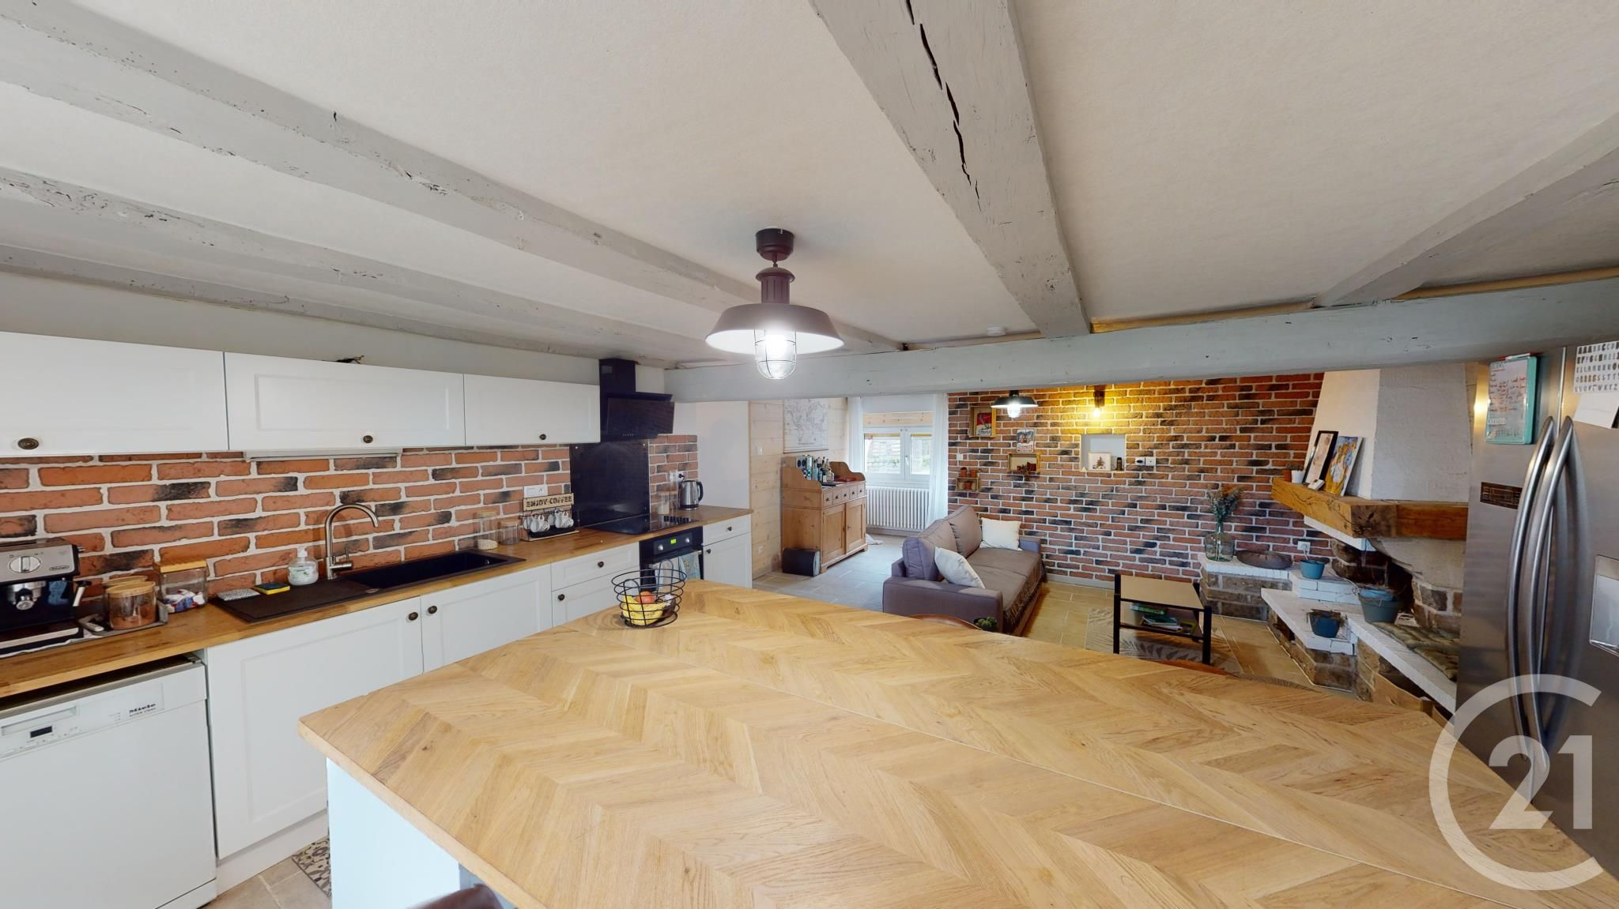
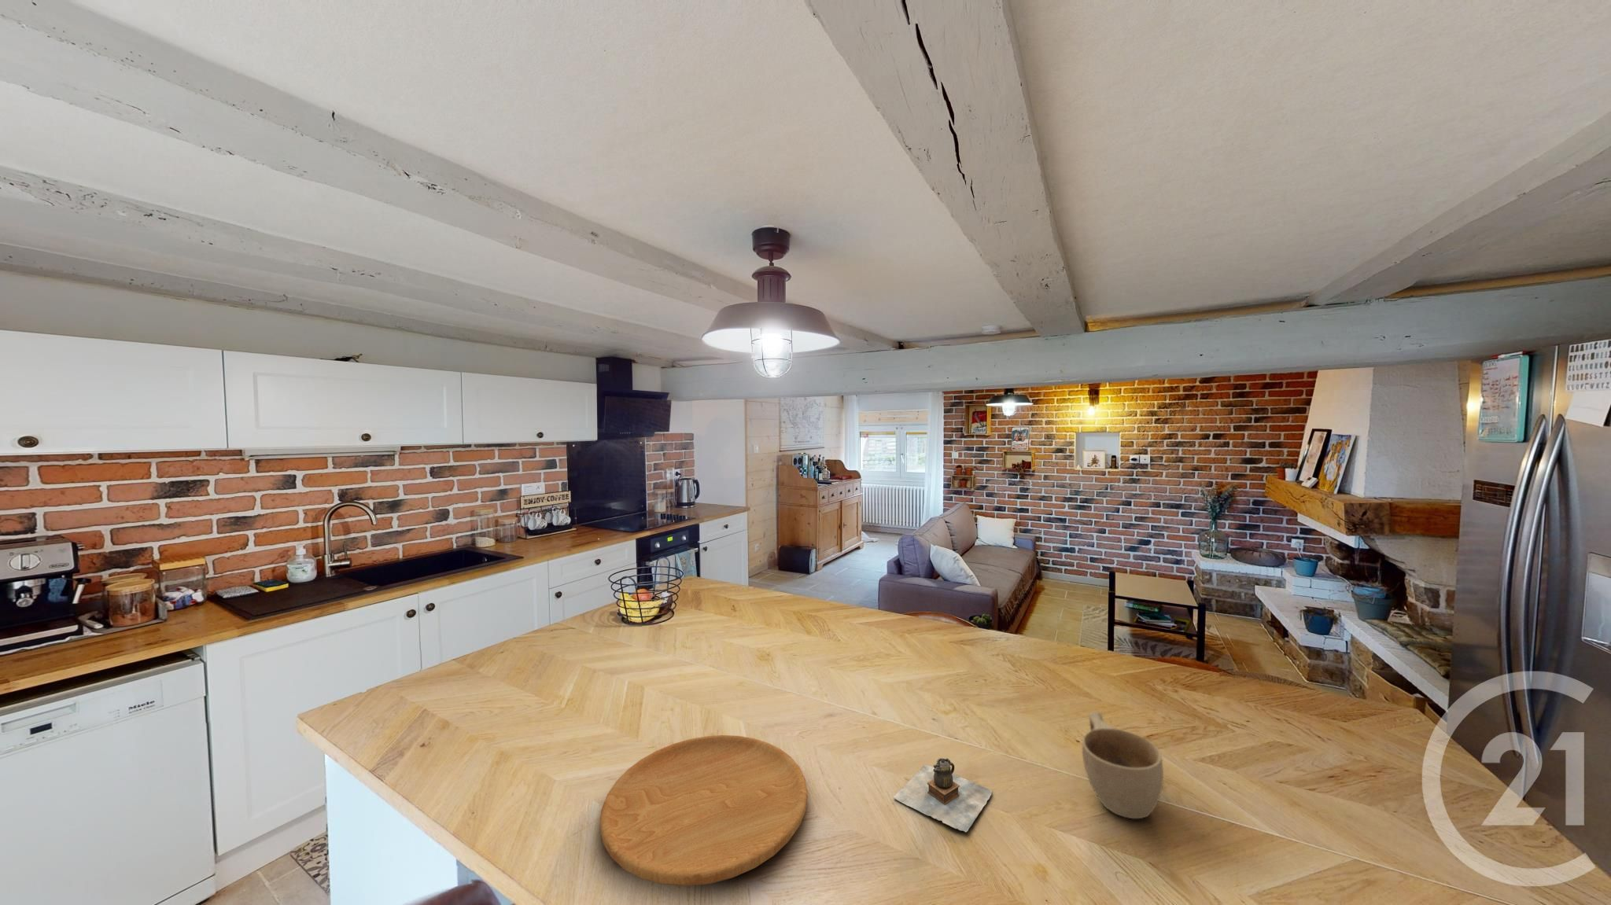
+ teapot [893,757,992,833]
+ cup [1082,710,1164,820]
+ cutting board [600,735,808,887]
